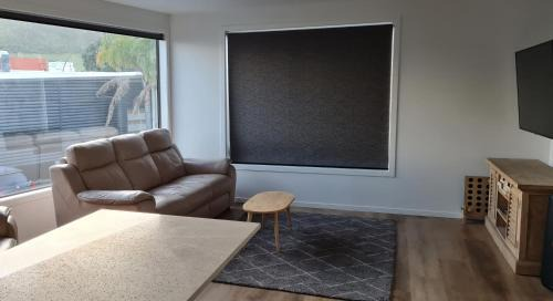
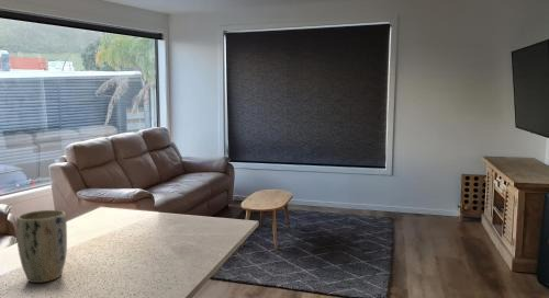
+ plant pot [15,209,68,284]
